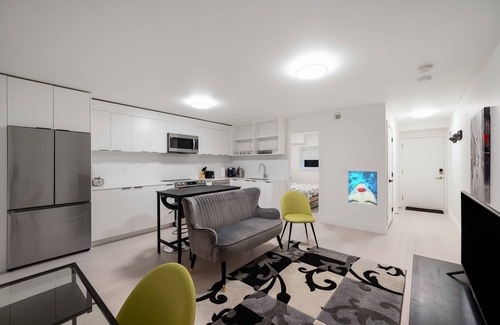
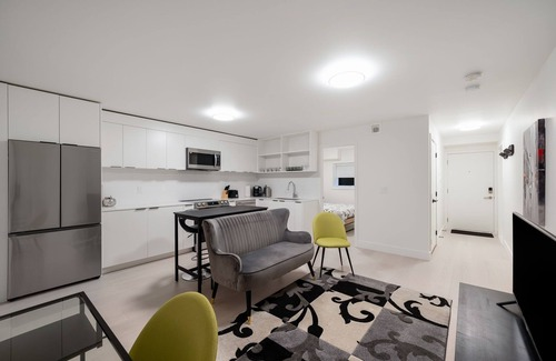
- wall art [347,170,378,206]
